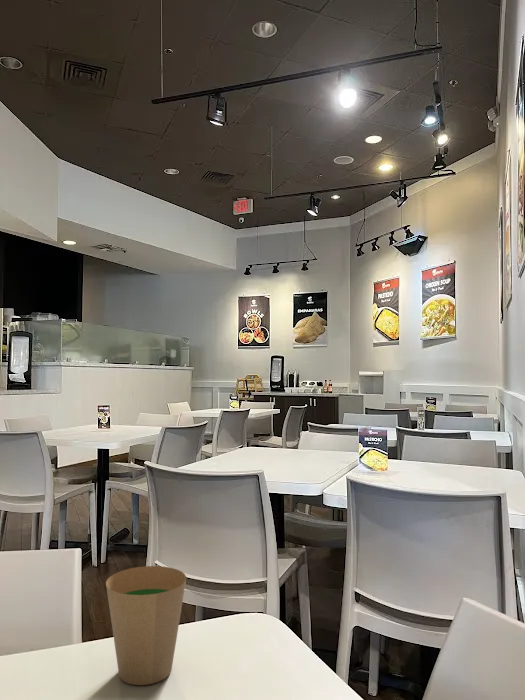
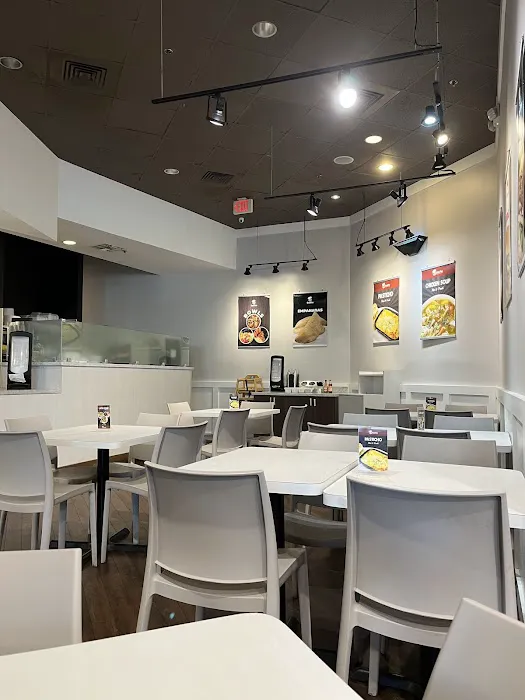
- paper cup [105,565,187,686]
